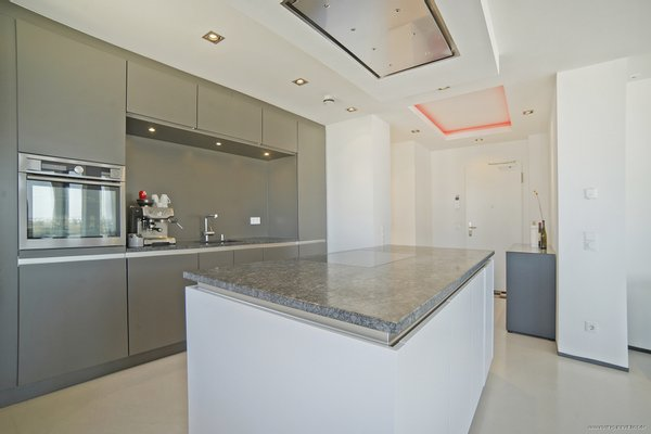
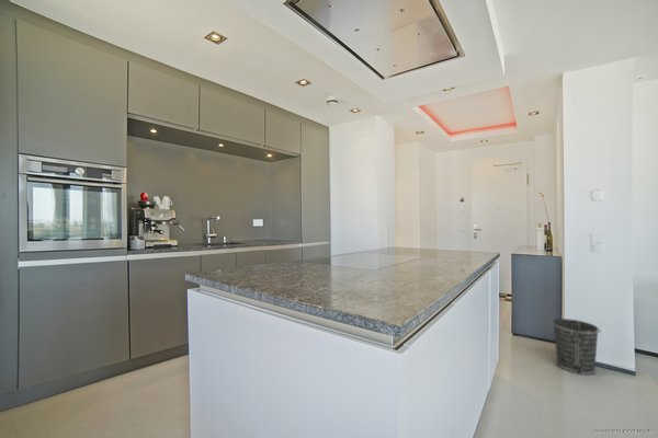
+ wastebasket [553,318,599,377]
